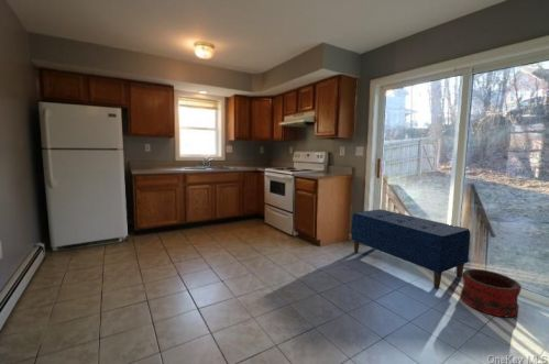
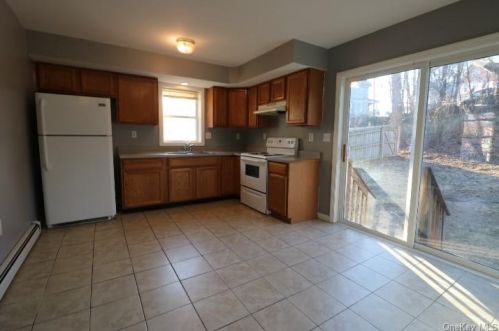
- bench [350,208,471,289]
- bucket [460,268,523,319]
